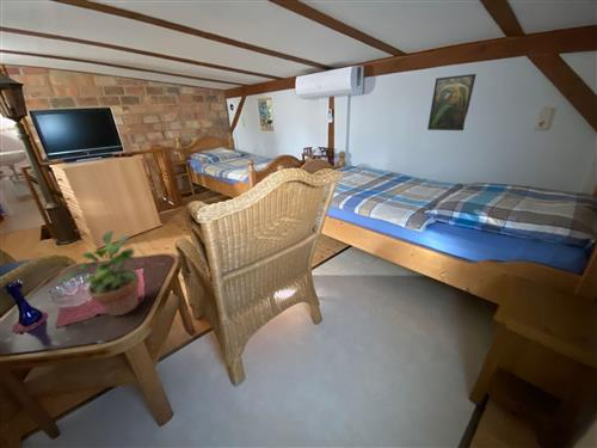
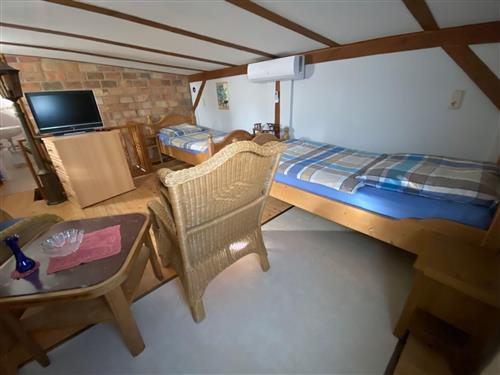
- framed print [426,73,478,131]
- potted plant [57,229,141,317]
